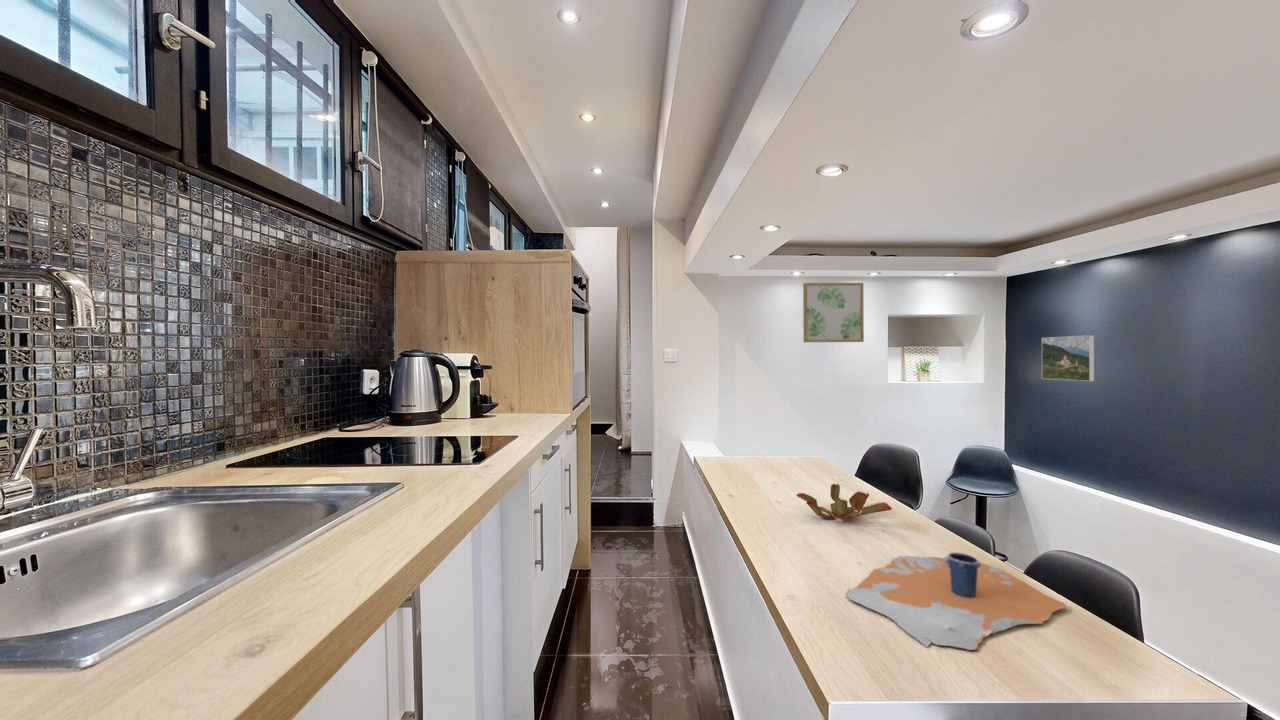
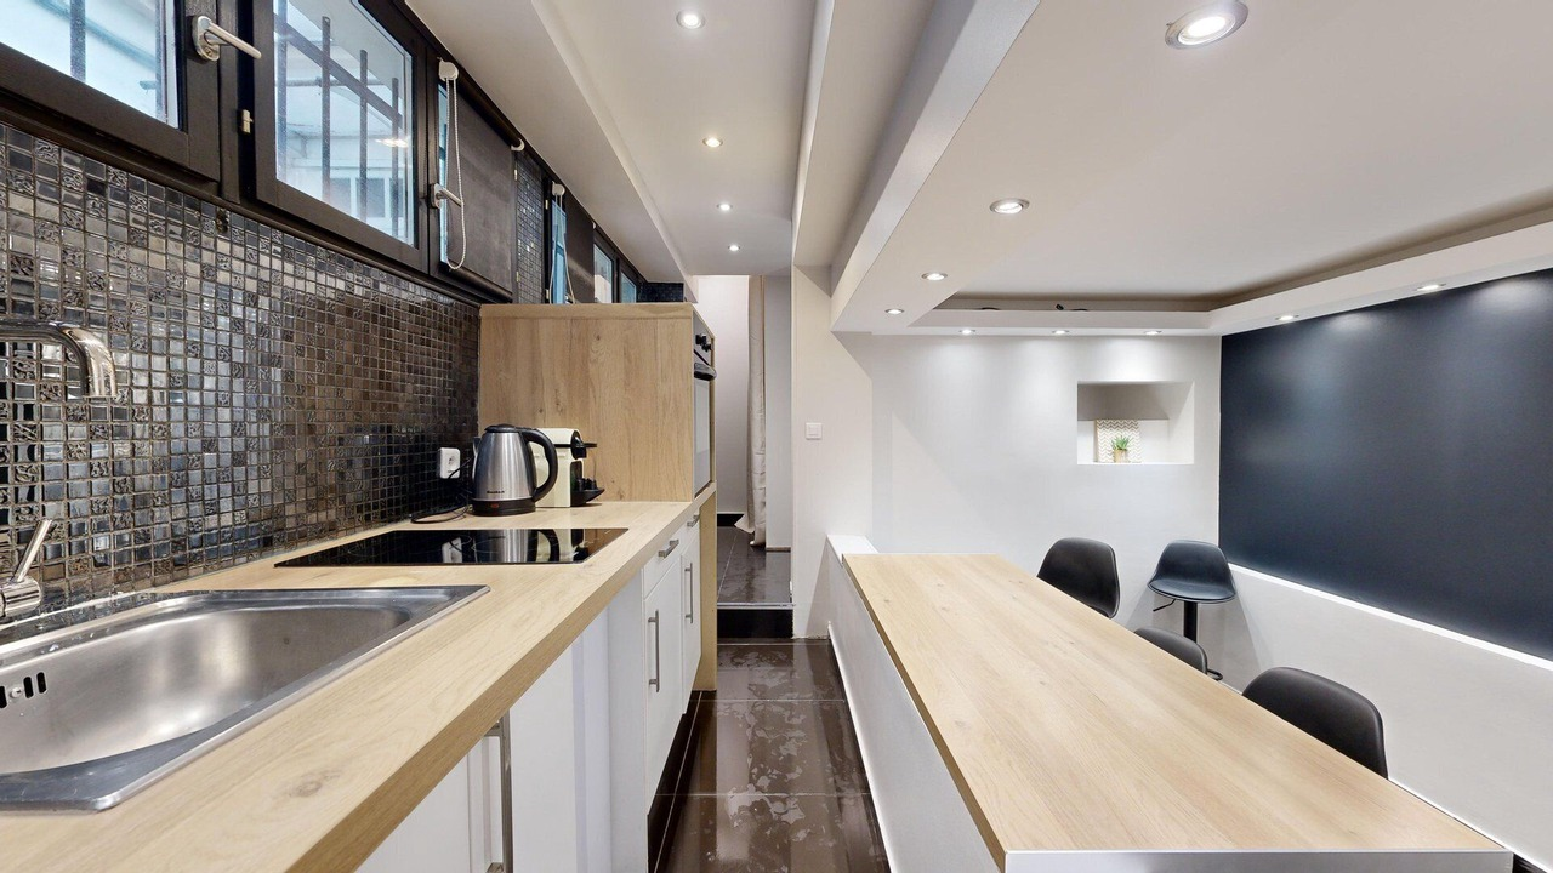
- cup [846,552,1067,651]
- plant [795,483,893,522]
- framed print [1041,334,1095,382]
- wall art [802,282,865,343]
